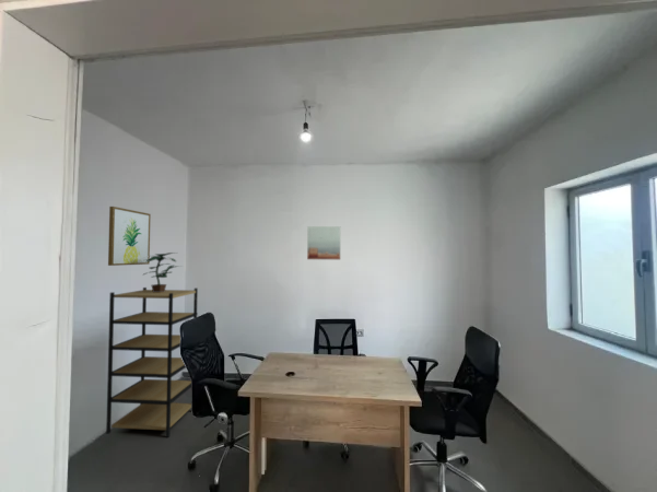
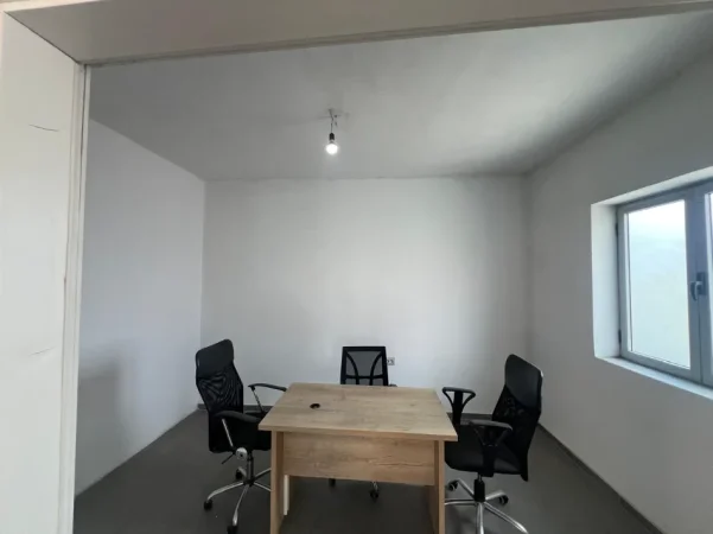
- wall art [107,206,152,267]
- potted plant [142,251,185,292]
- shelving unit [105,286,199,438]
- wall art [306,225,341,260]
